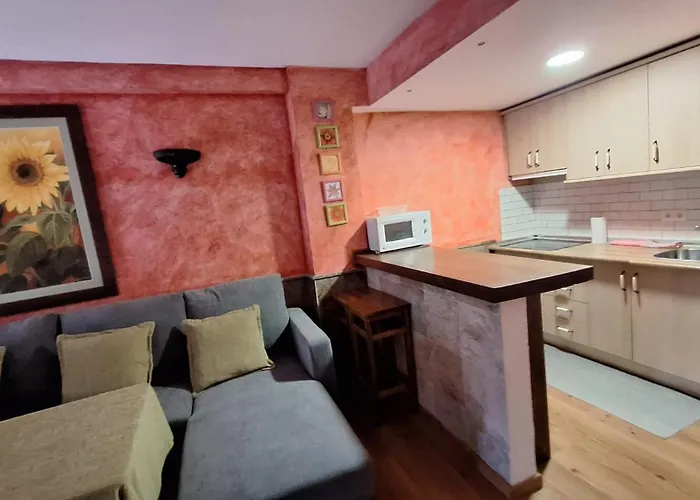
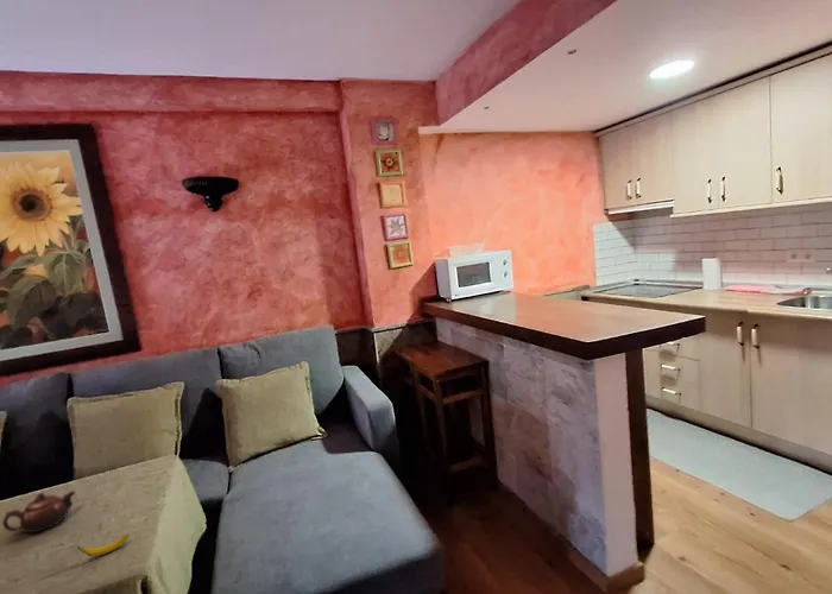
+ teapot [1,489,77,535]
+ banana [76,533,130,557]
